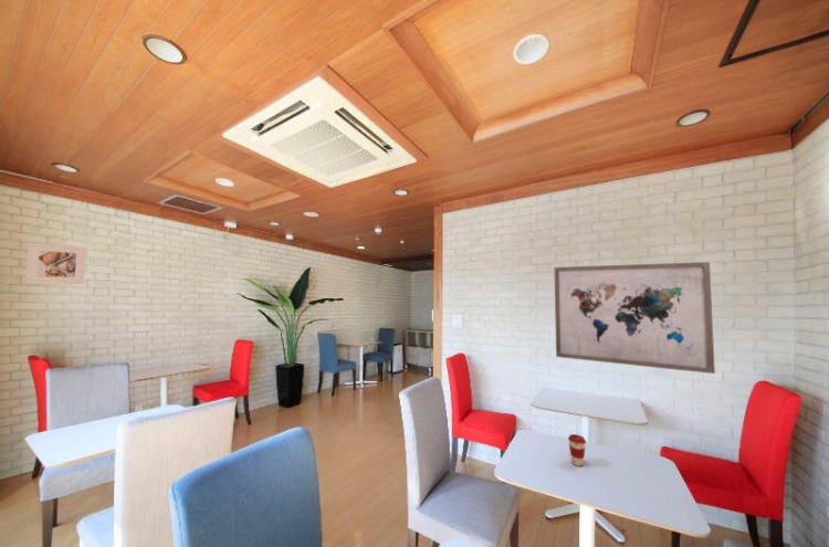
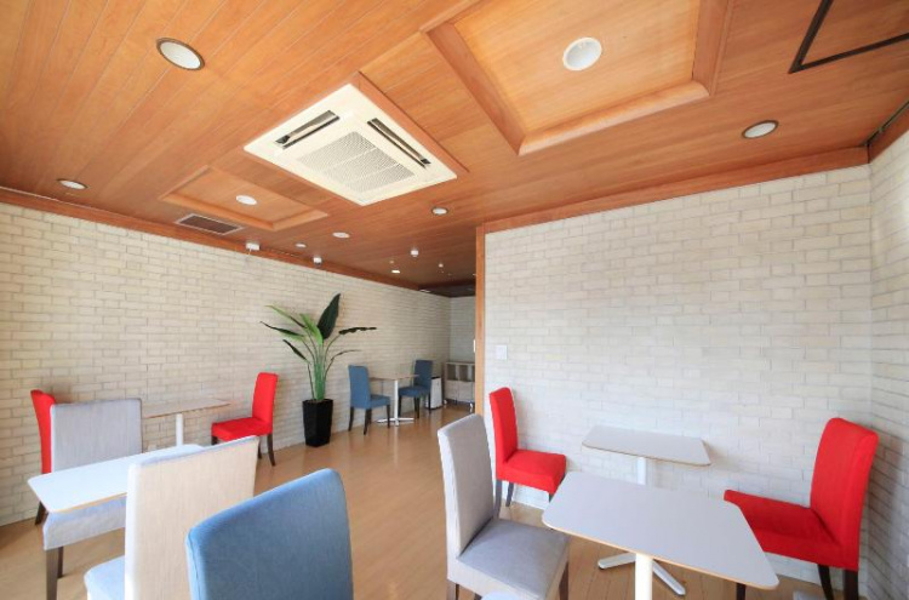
- wall art [554,261,716,375]
- coffee cup [567,433,587,467]
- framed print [24,242,87,285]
